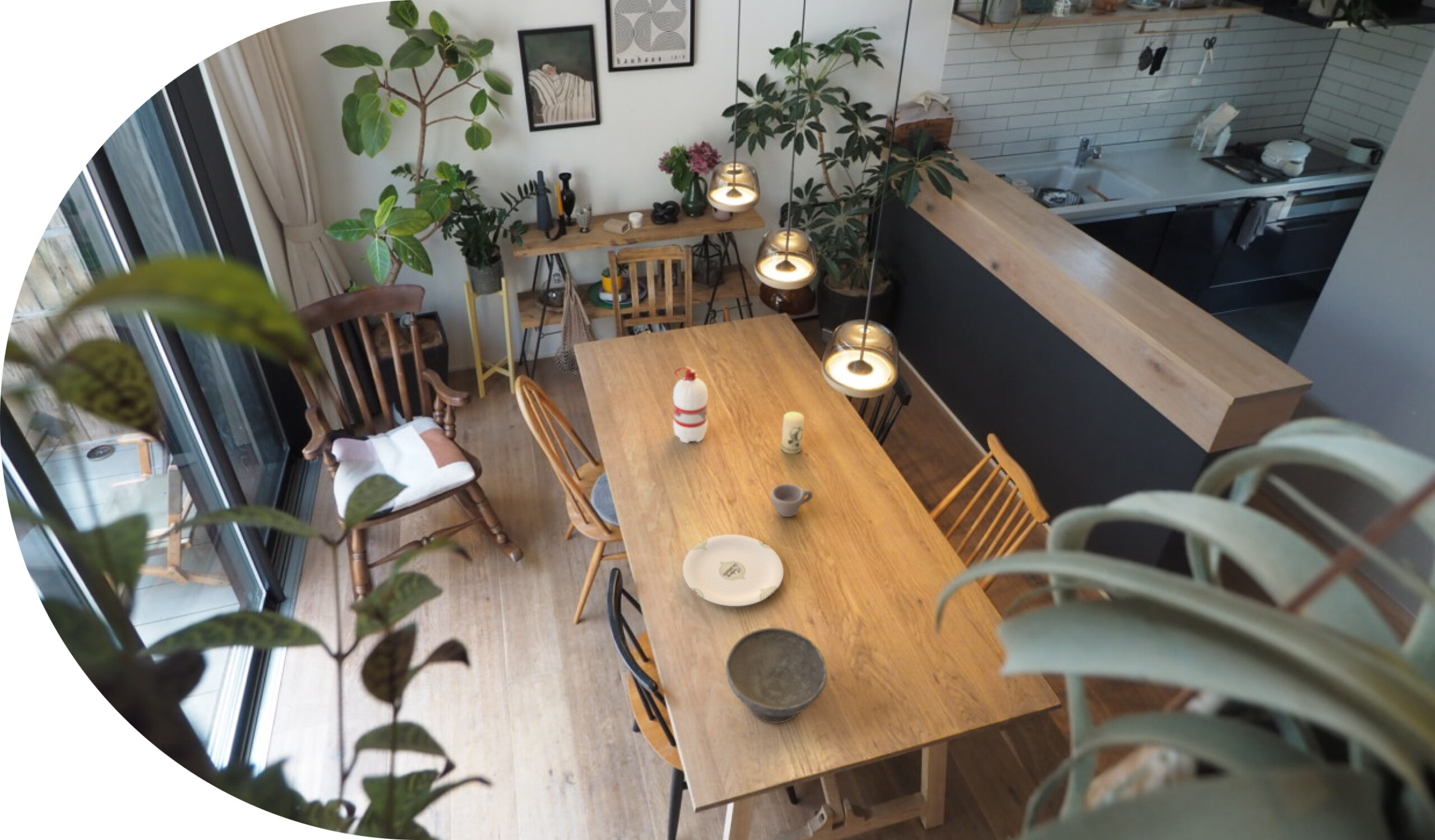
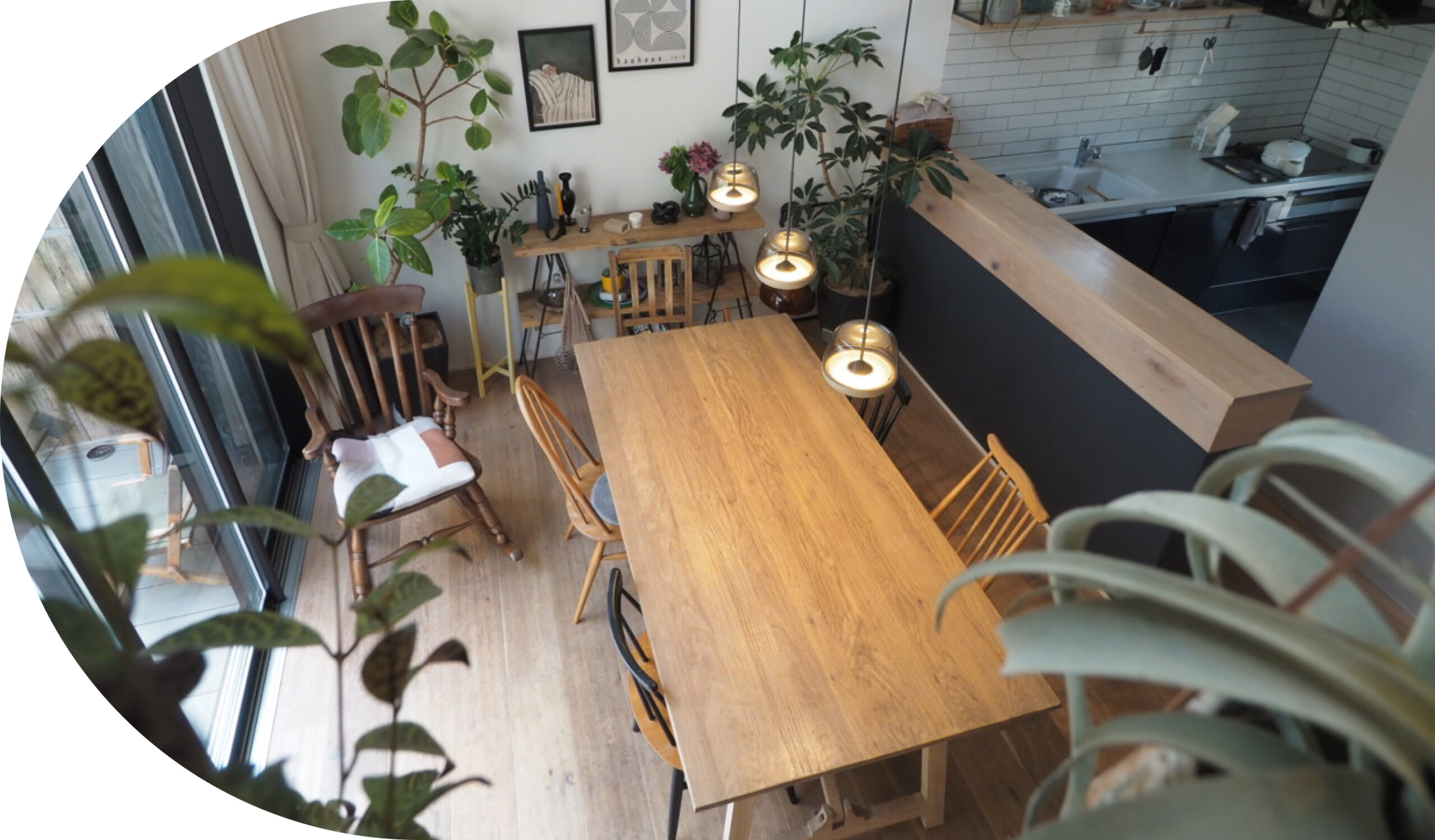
- bowl [725,627,828,724]
- cup [770,483,813,517]
- plate [682,534,784,607]
- candle [781,411,805,454]
- water bottle [673,366,709,444]
